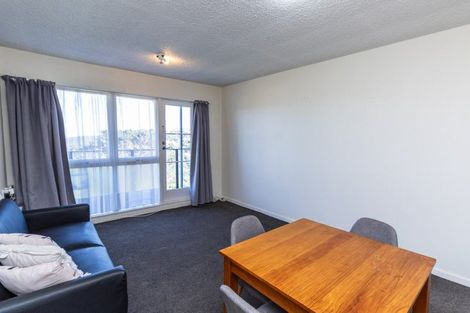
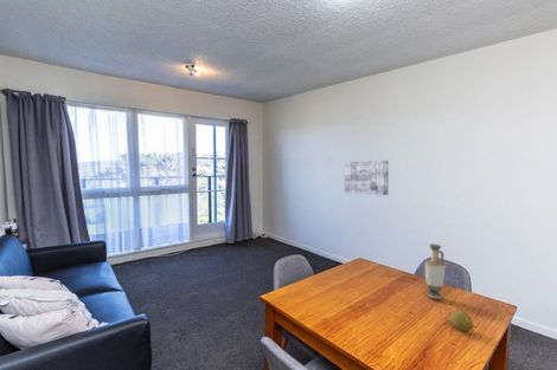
+ vase [423,242,447,300]
+ fruit [449,310,474,332]
+ wall art [344,160,390,196]
